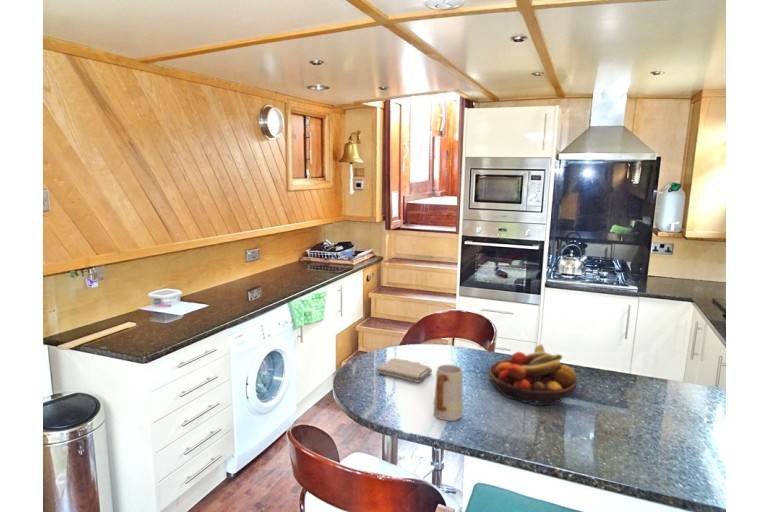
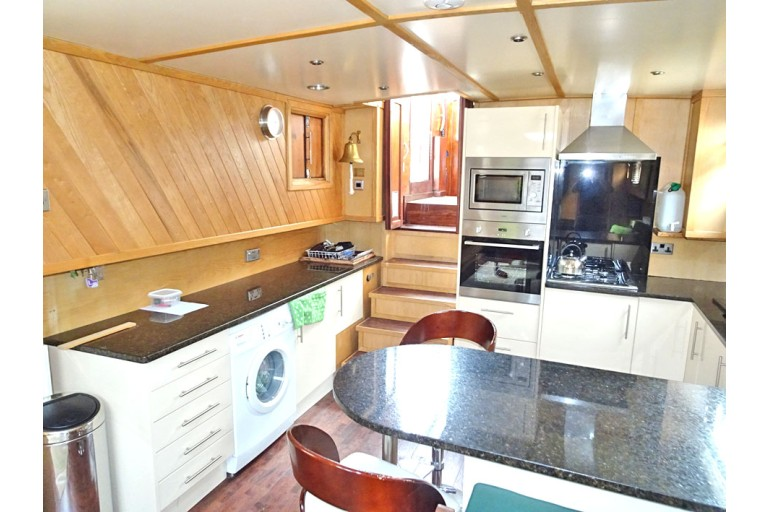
- fruit bowl [488,343,578,407]
- mug [433,364,464,422]
- washcloth [376,357,433,384]
